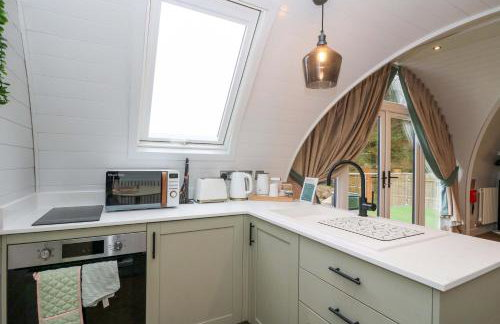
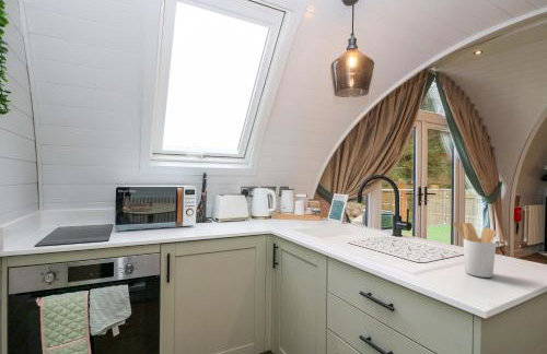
+ utensil holder [452,222,497,279]
